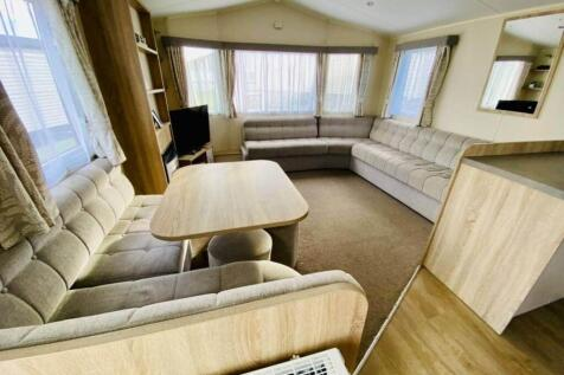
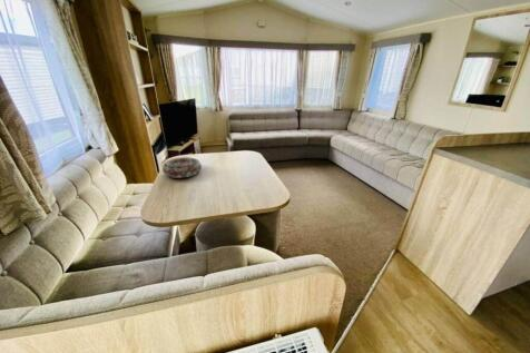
+ decorative bowl [161,156,203,179]
